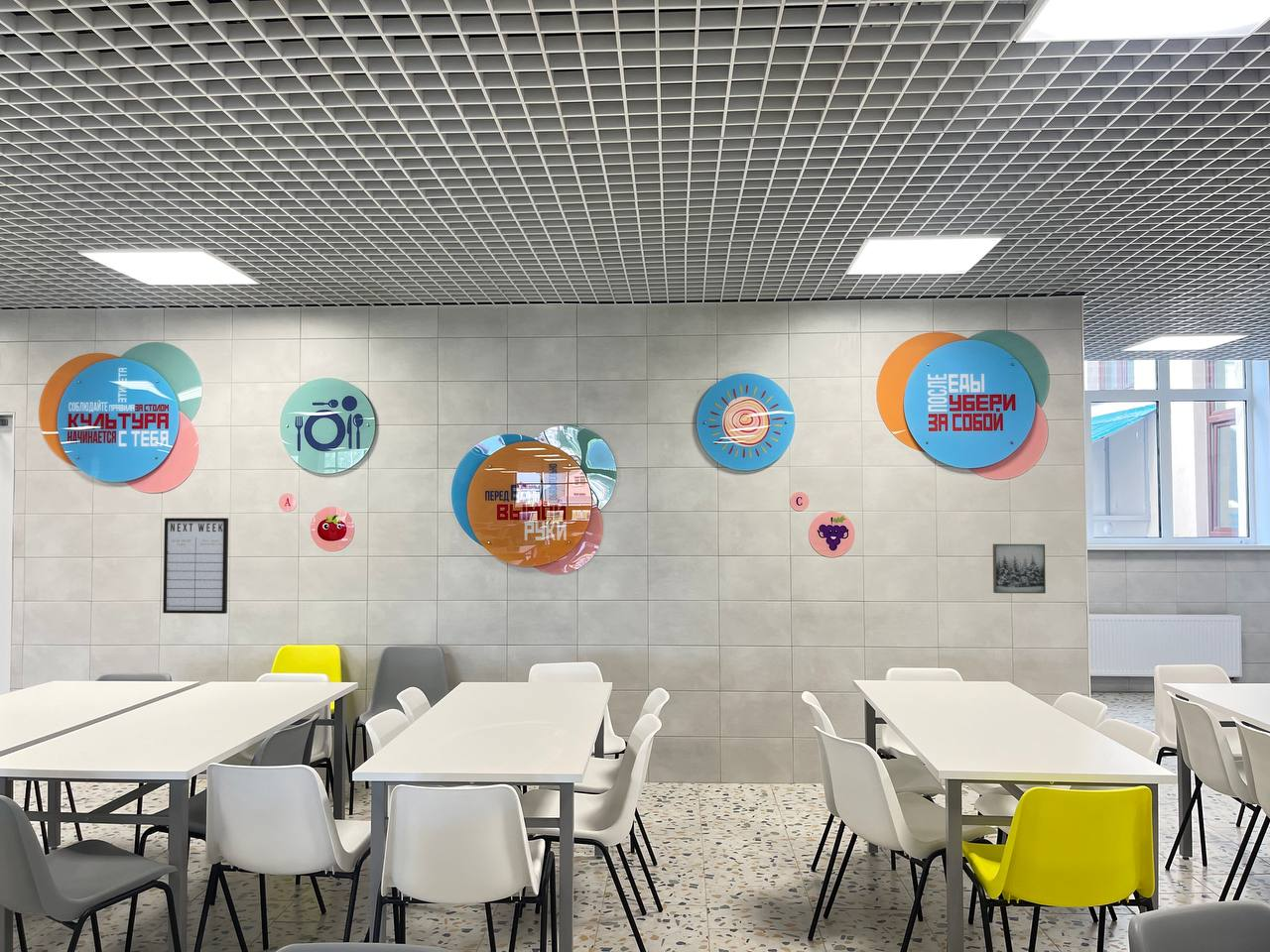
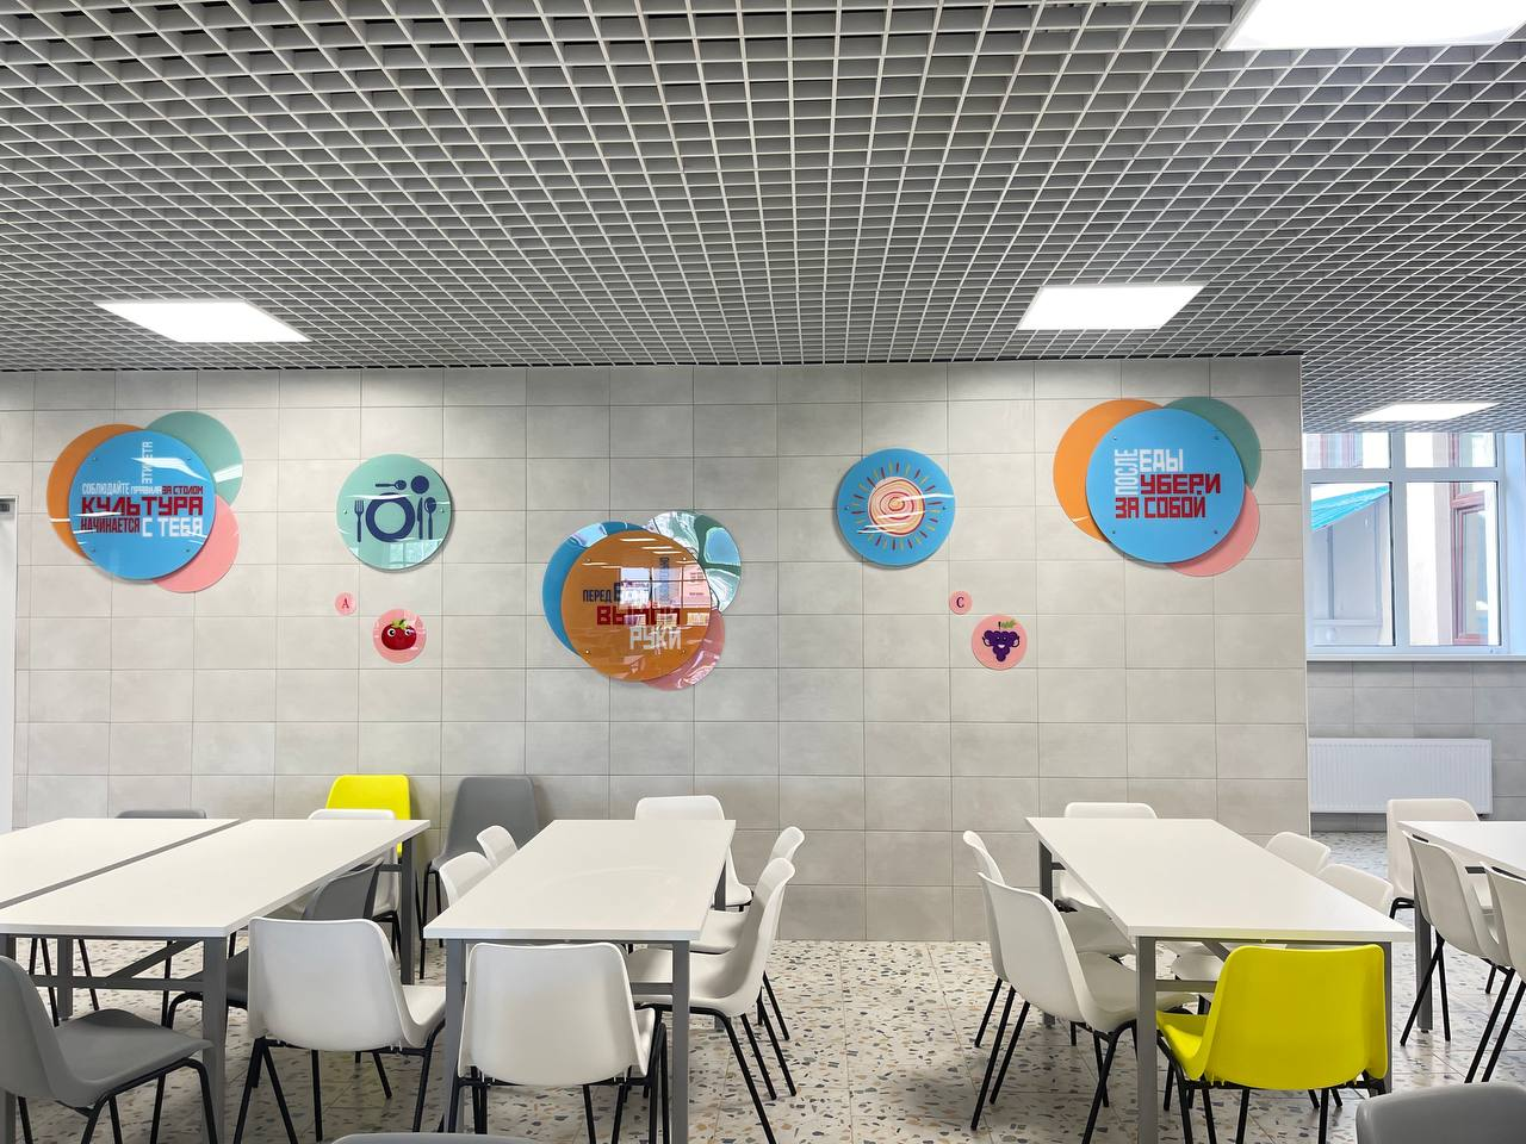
- wall art [992,542,1047,594]
- writing board [162,517,229,615]
